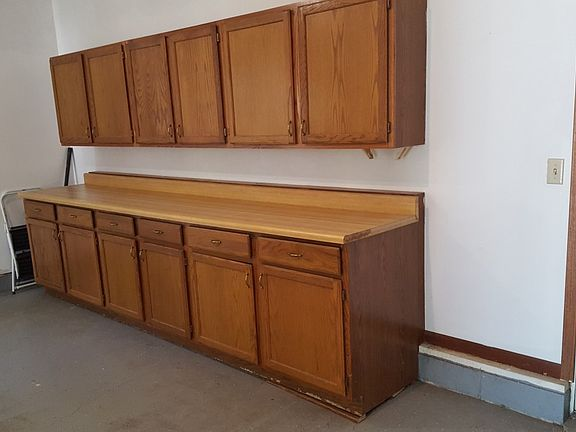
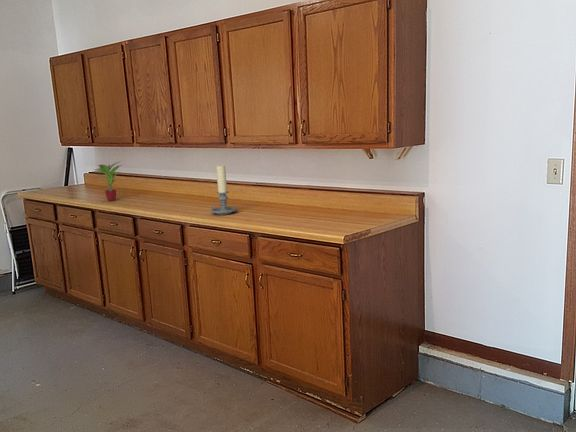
+ candle holder [210,164,238,216]
+ potted plant [92,161,123,202]
